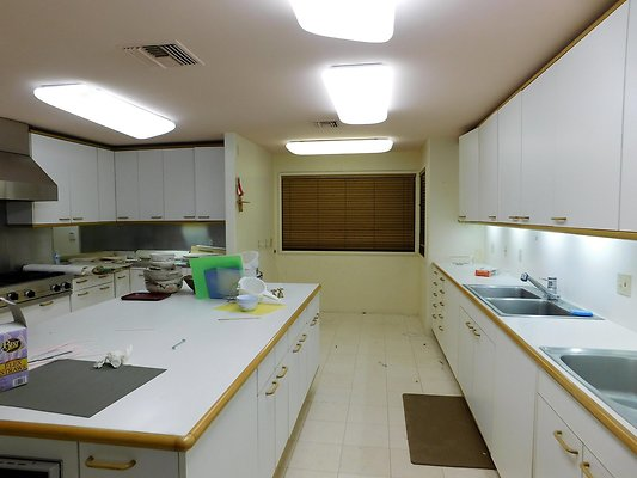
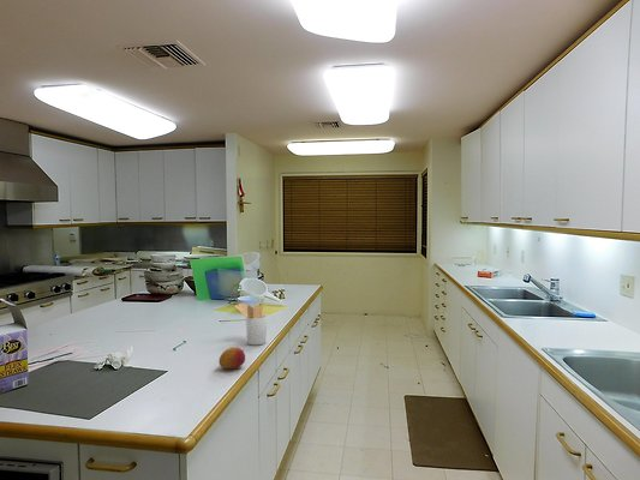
+ fruit [217,346,246,370]
+ utensil holder [233,301,268,346]
